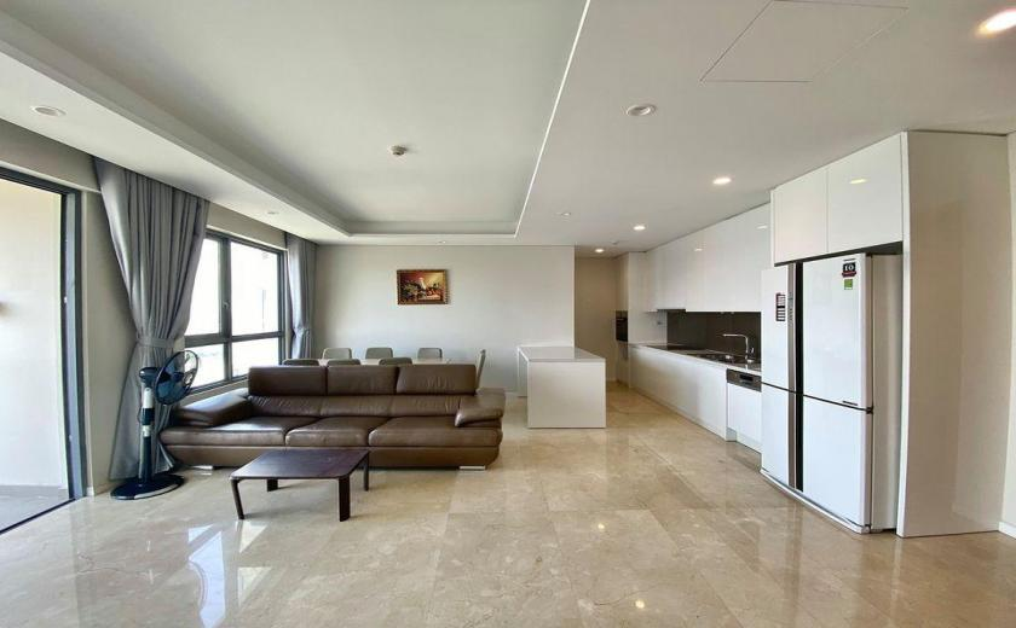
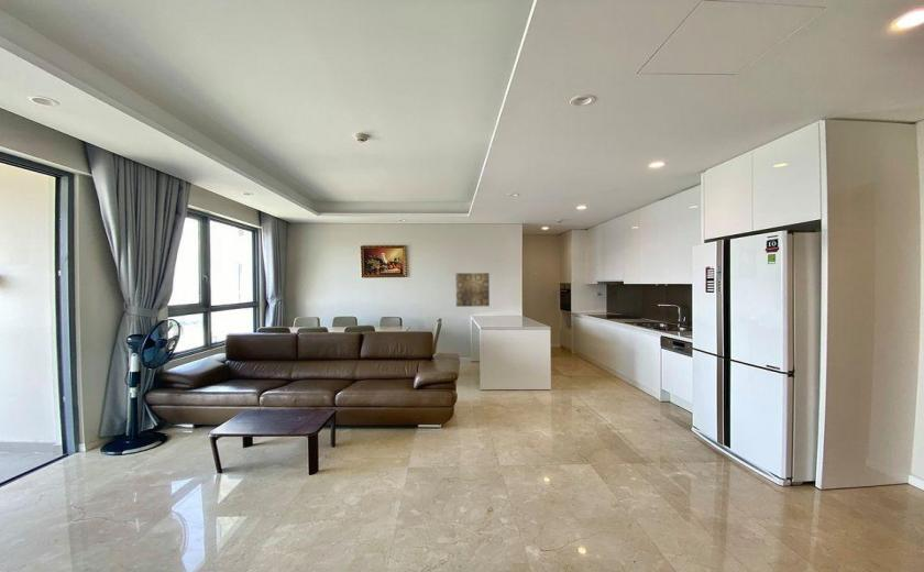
+ wall art [454,272,491,308]
